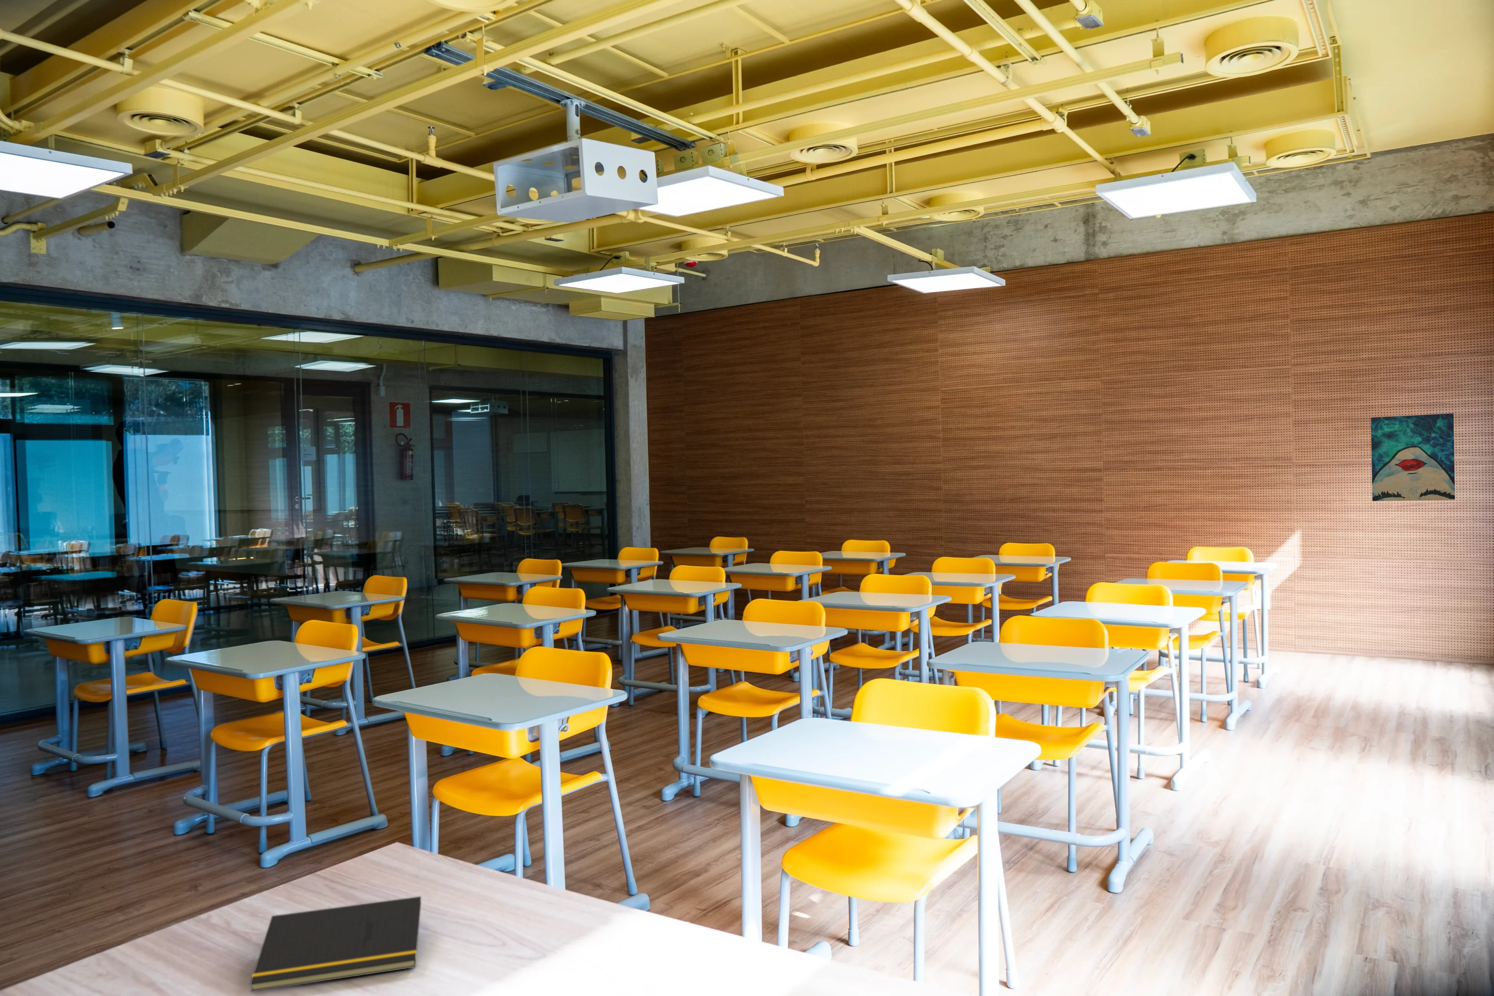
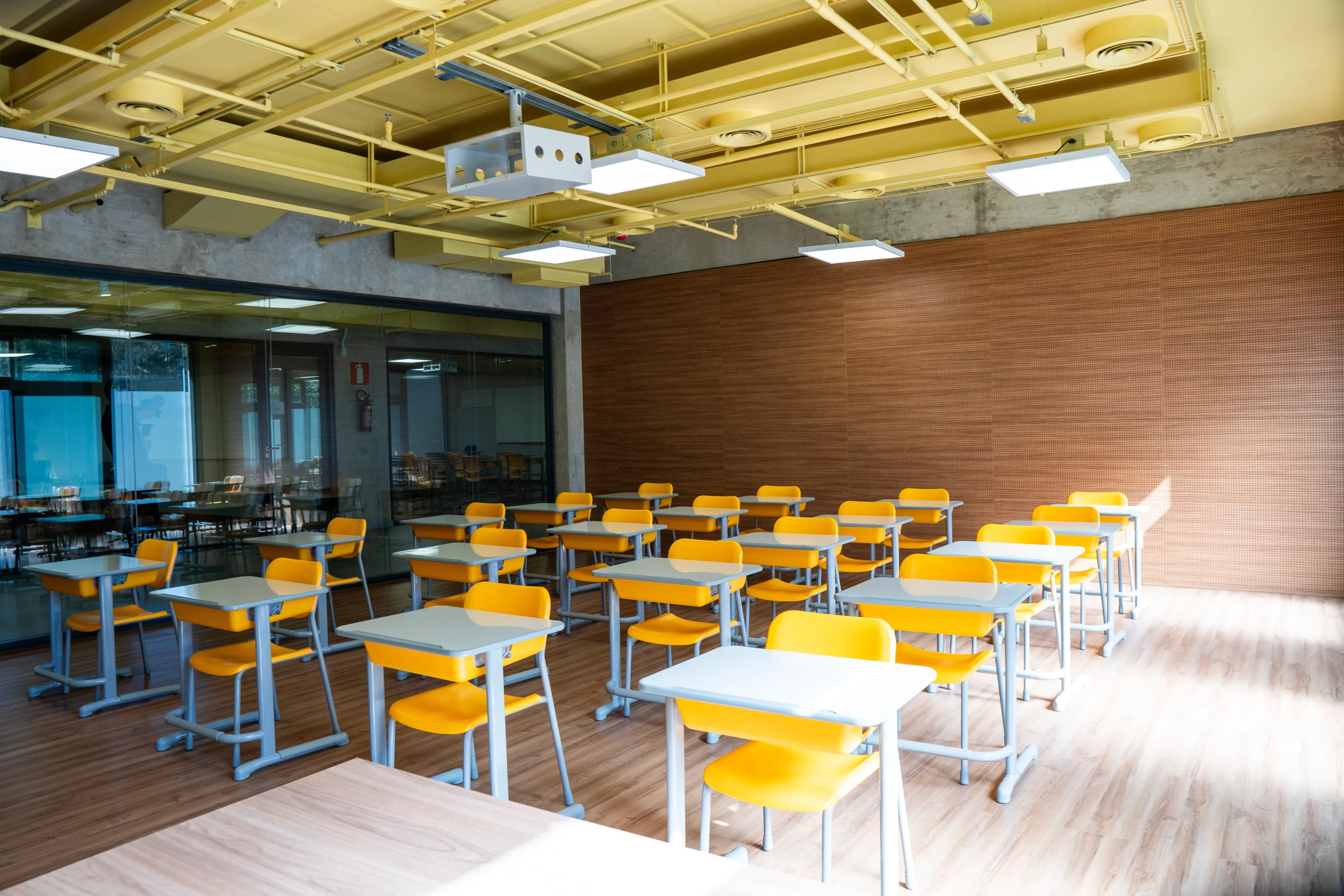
- wall art [1371,414,1455,501]
- notepad [249,896,421,993]
